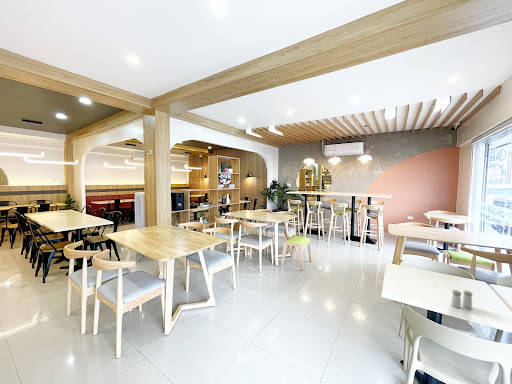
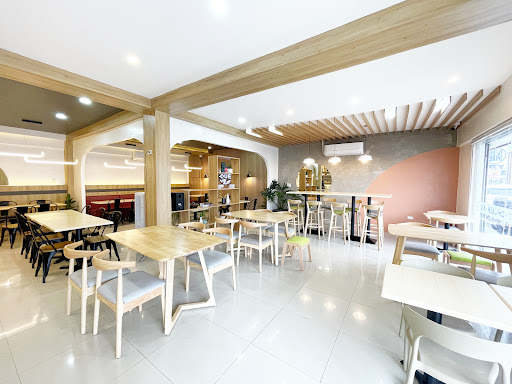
- salt and pepper shaker [451,289,474,309]
